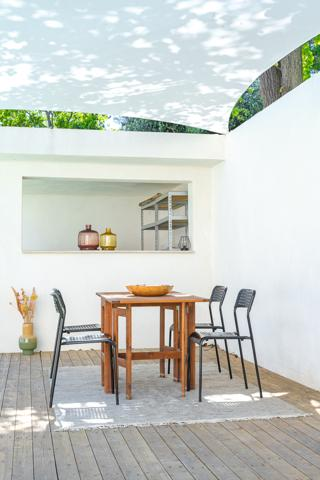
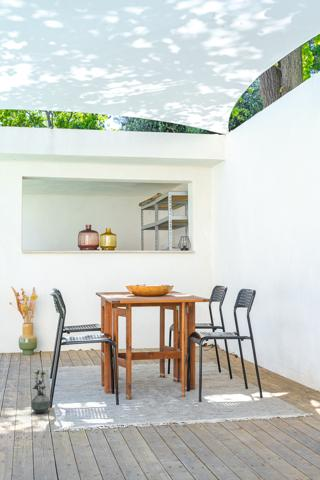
+ potted plant [30,370,51,414]
